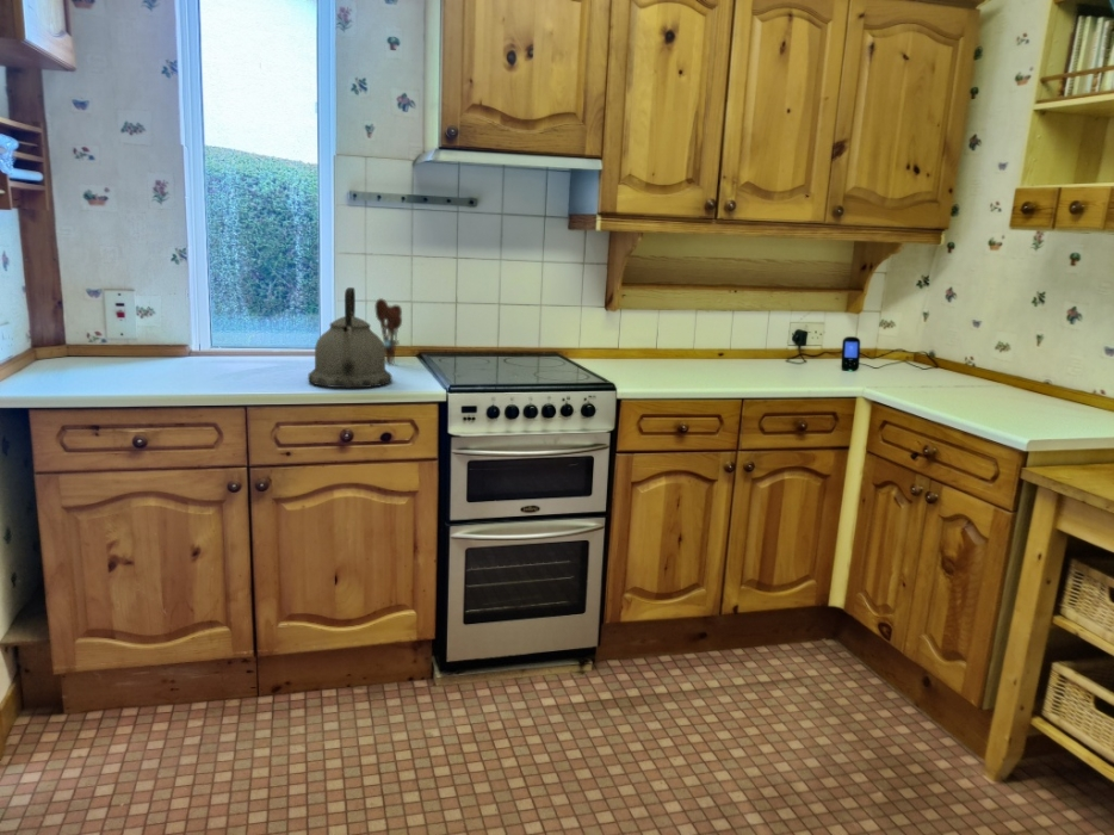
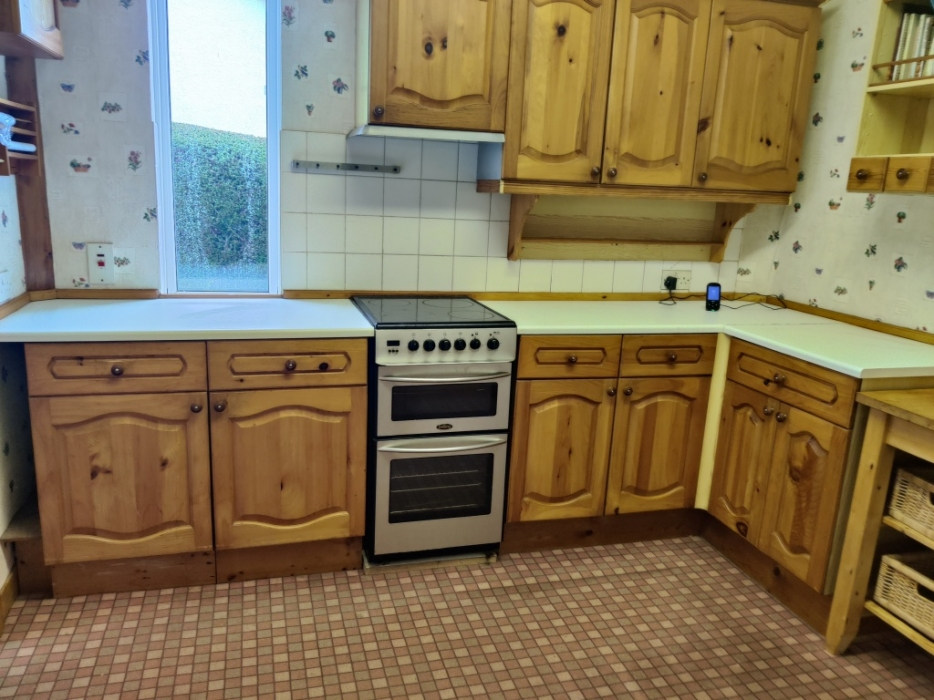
- utensil holder [373,297,403,365]
- kettle [307,286,394,389]
